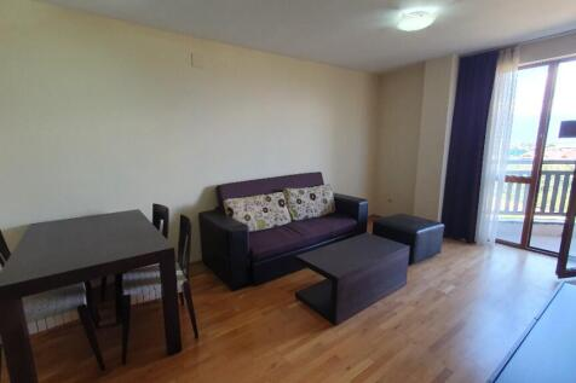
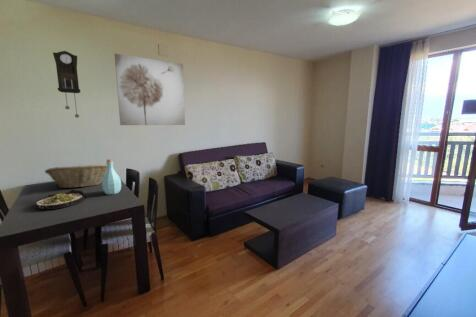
+ pendulum clock [52,50,81,119]
+ fruit basket [44,163,107,189]
+ bottle [101,158,122,195]
+ wall art [114,53,186,126]
+ salad plate [34,189,86,211]
